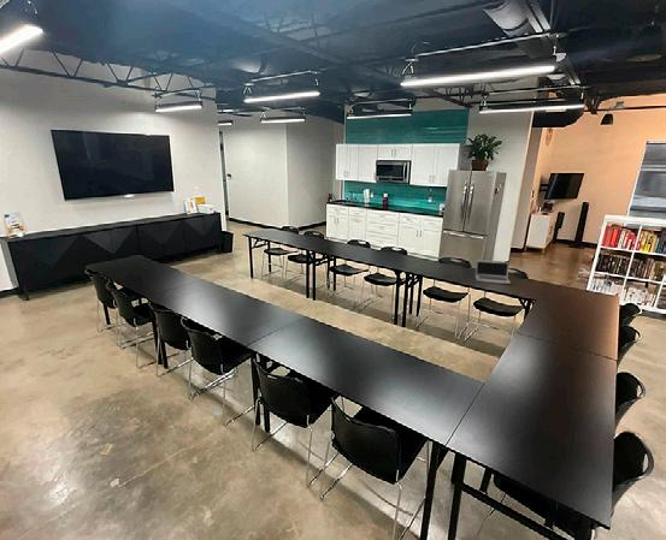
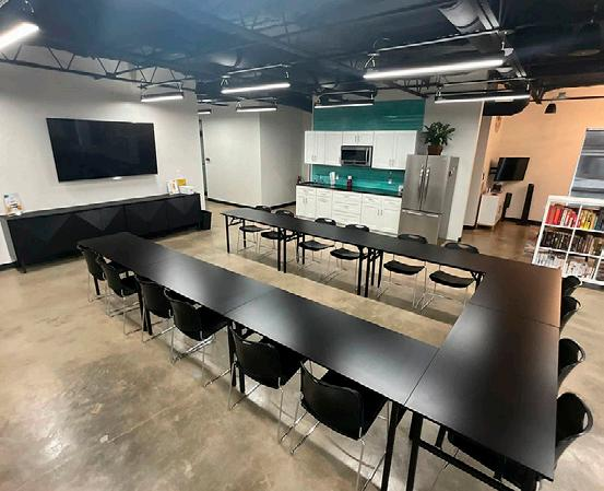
- laptop [475,259,512,285]
